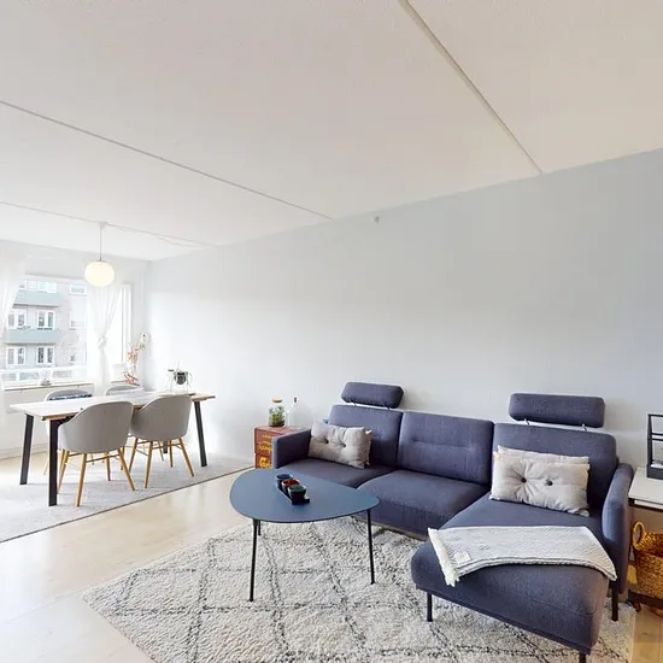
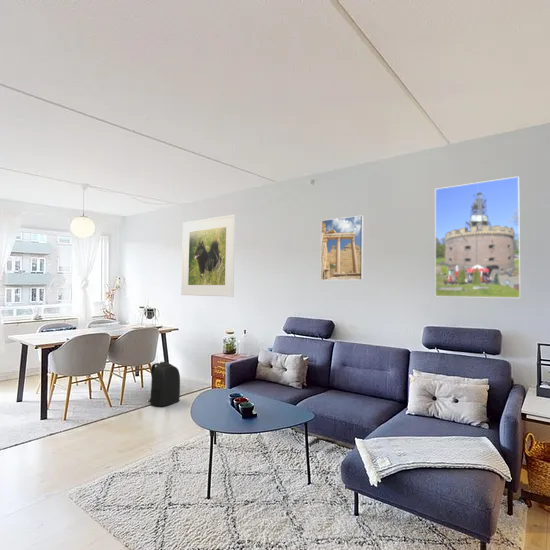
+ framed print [180,214,236,298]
+ backpack [149,360,181,407]
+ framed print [320,214,365,281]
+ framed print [434,175,522,299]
